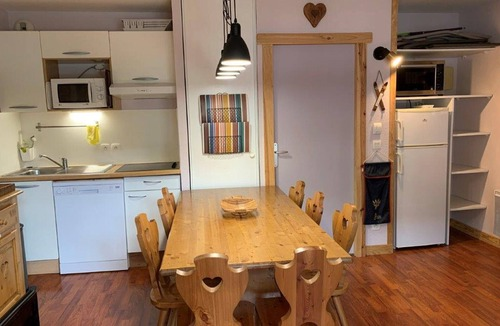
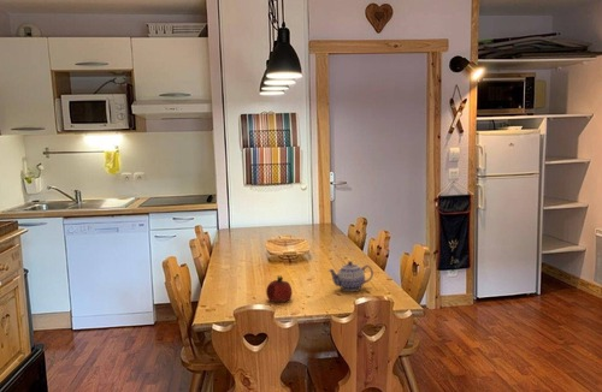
+ teapot [327,260,374,292]
+ fruit [265,274,294,303]
